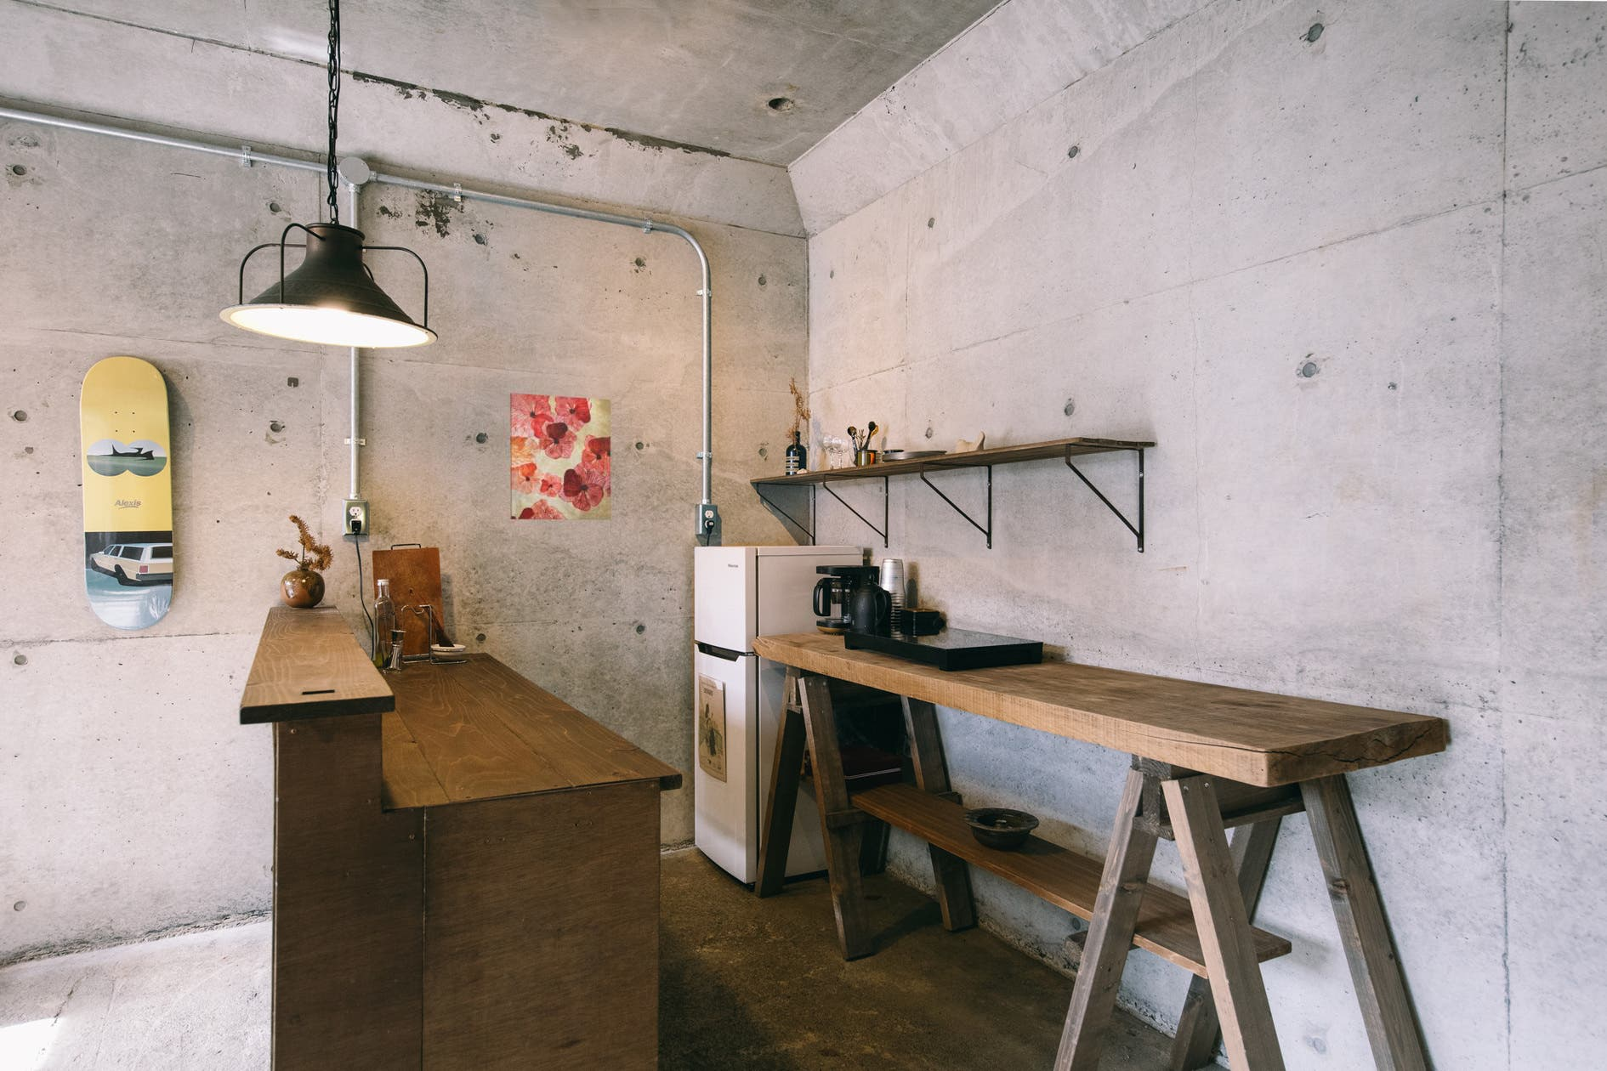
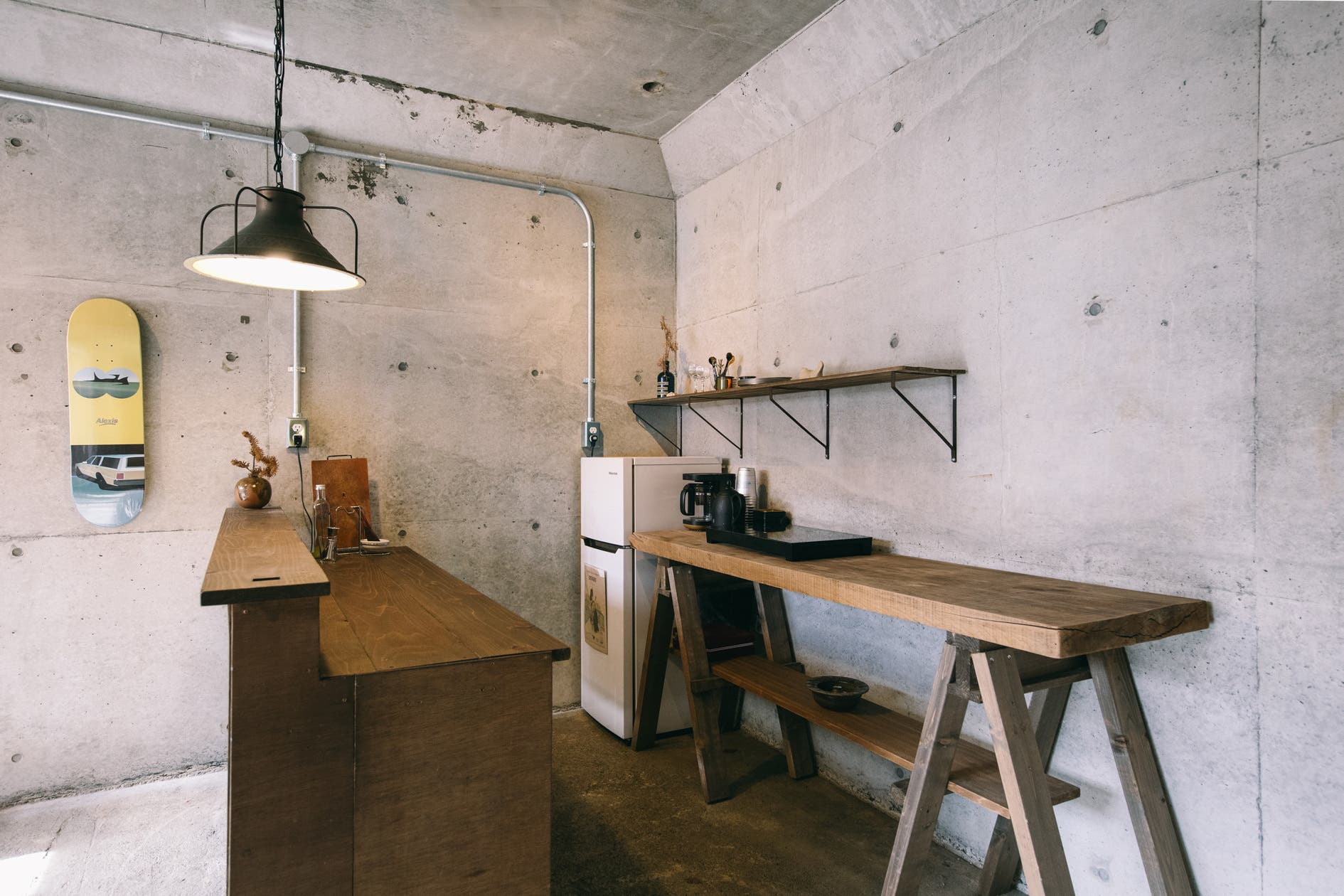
- wall art [509,392,611,520]
